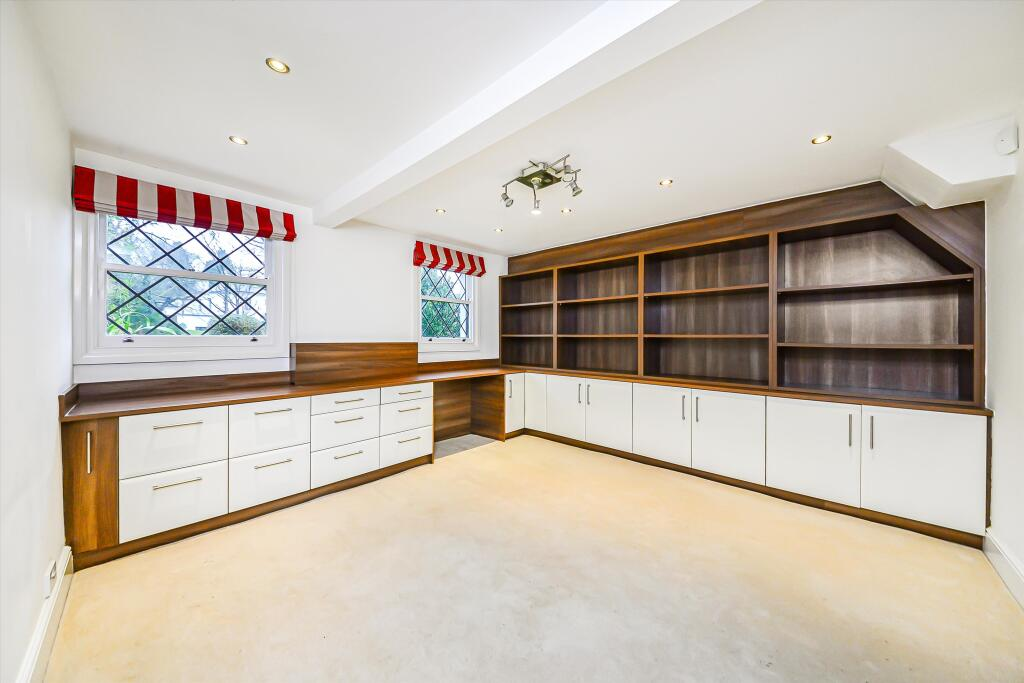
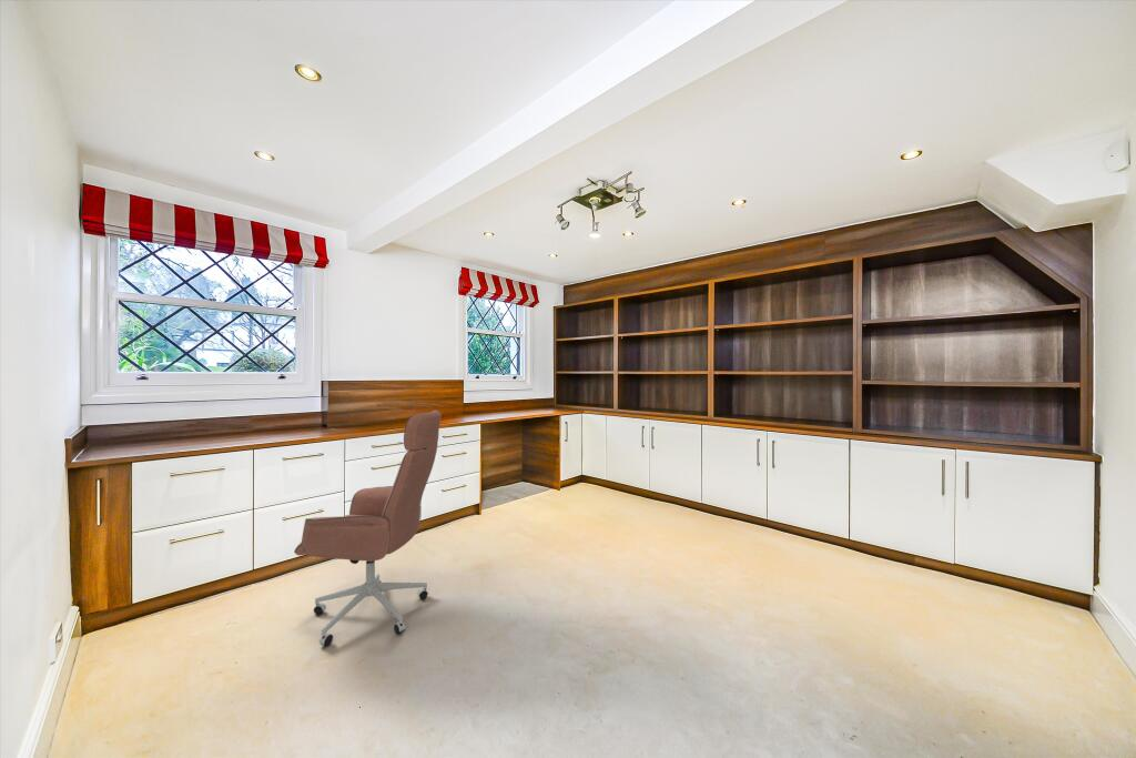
+ office chair [293,410,443,647]
